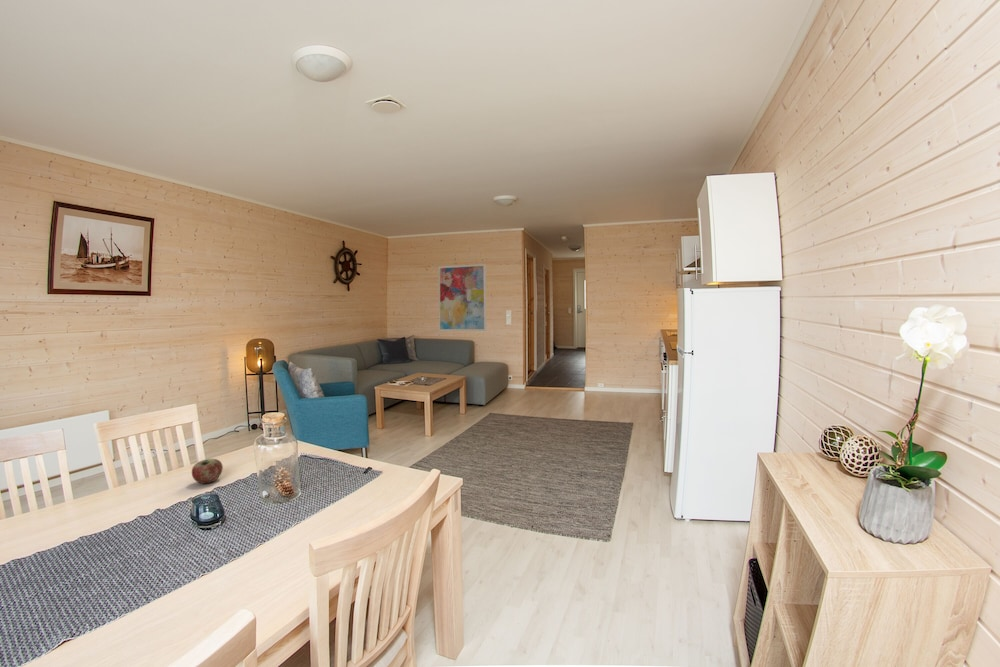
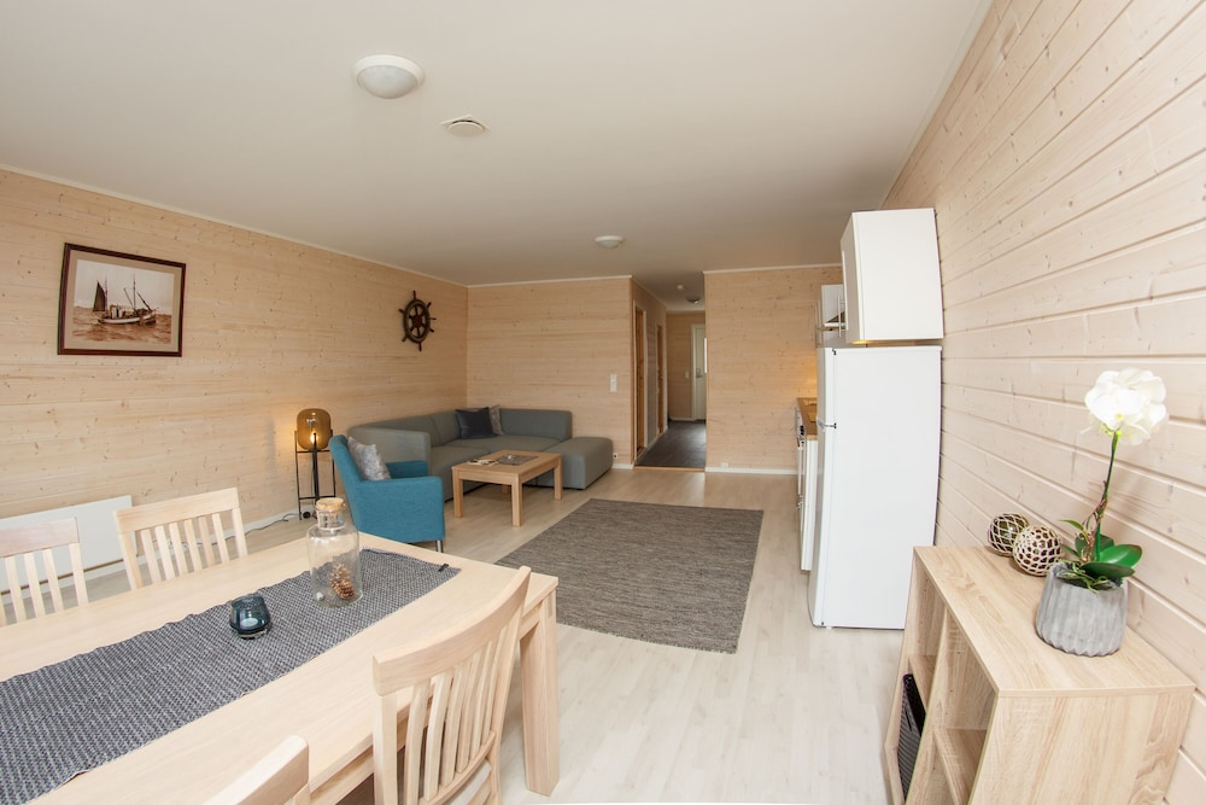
- apple [191,458,224,485]
- wall art [438,263,487,332]
